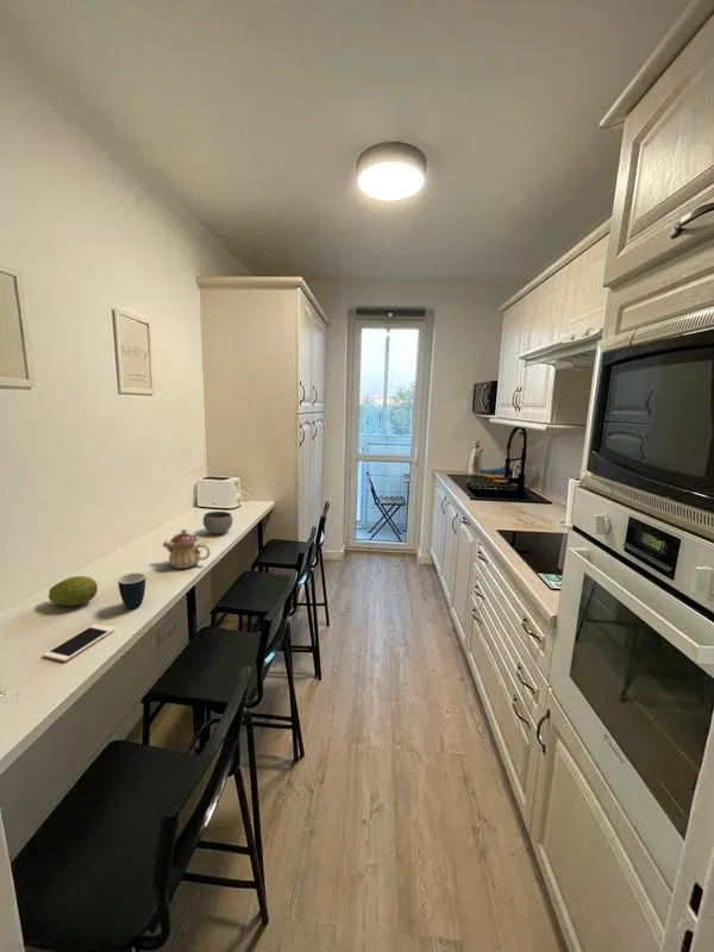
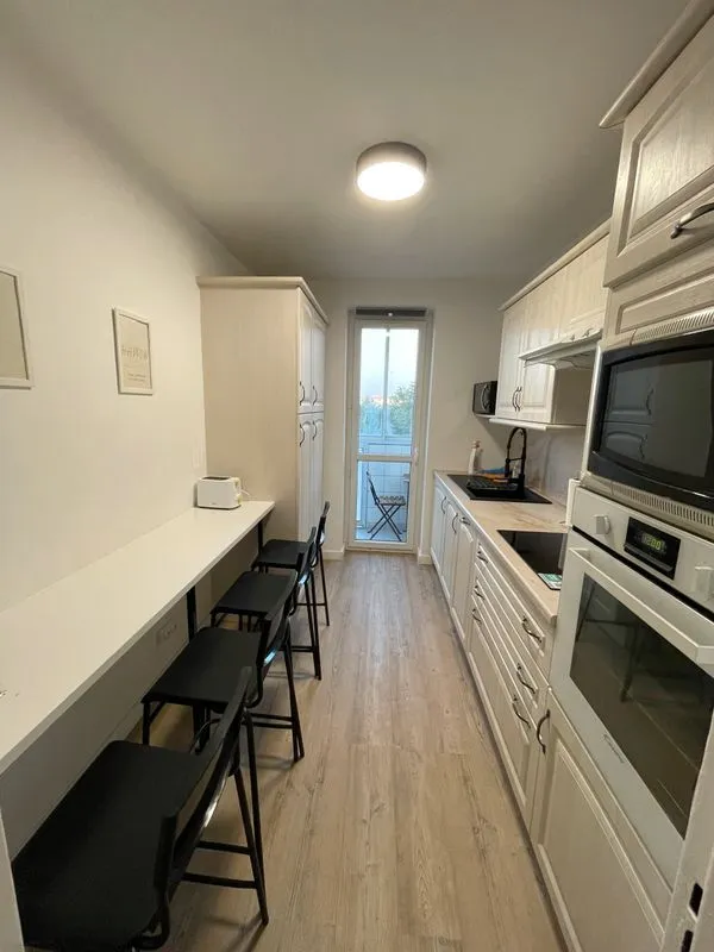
- fruit [48,575,99,607]
- bowl [202,511,234,536]
- teapot [162,528,212,570]
- cell phone [43,622,117,663]
- mug [117,572,146,609]
